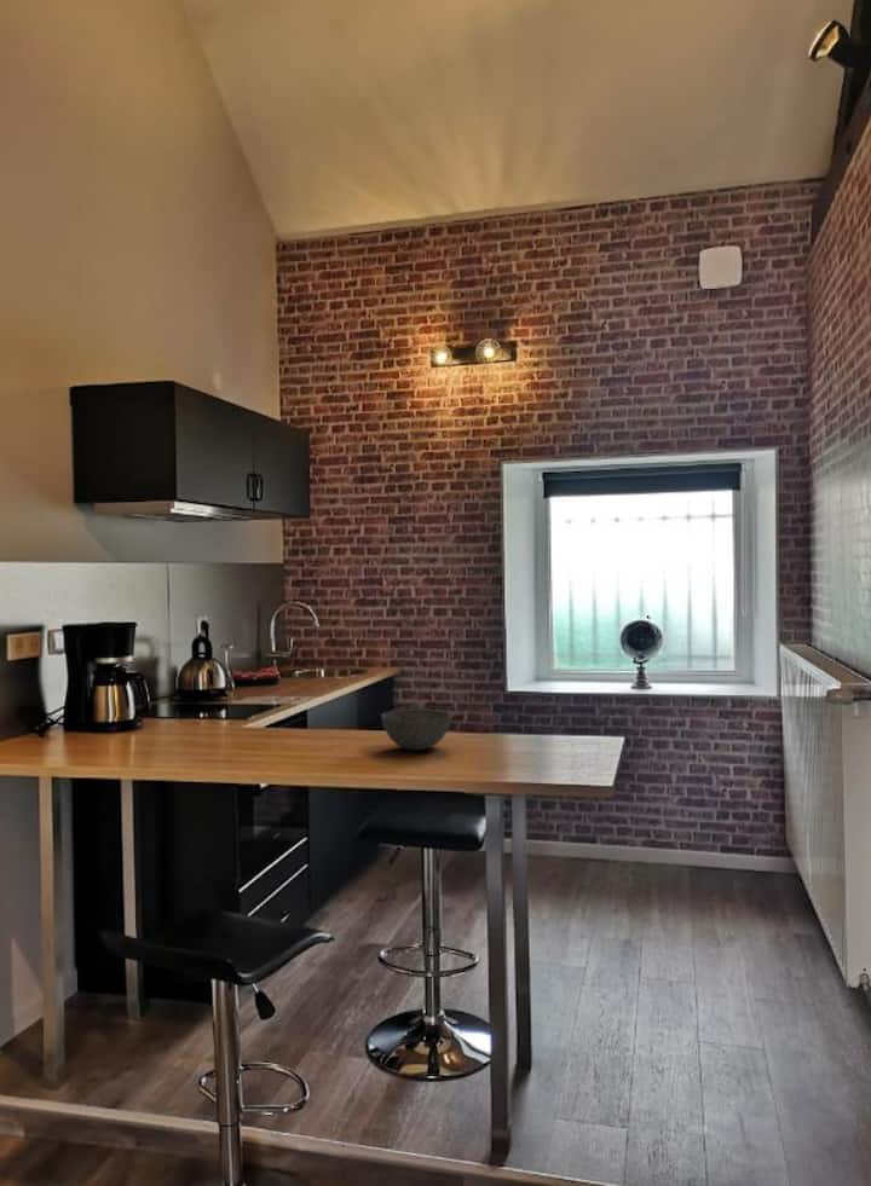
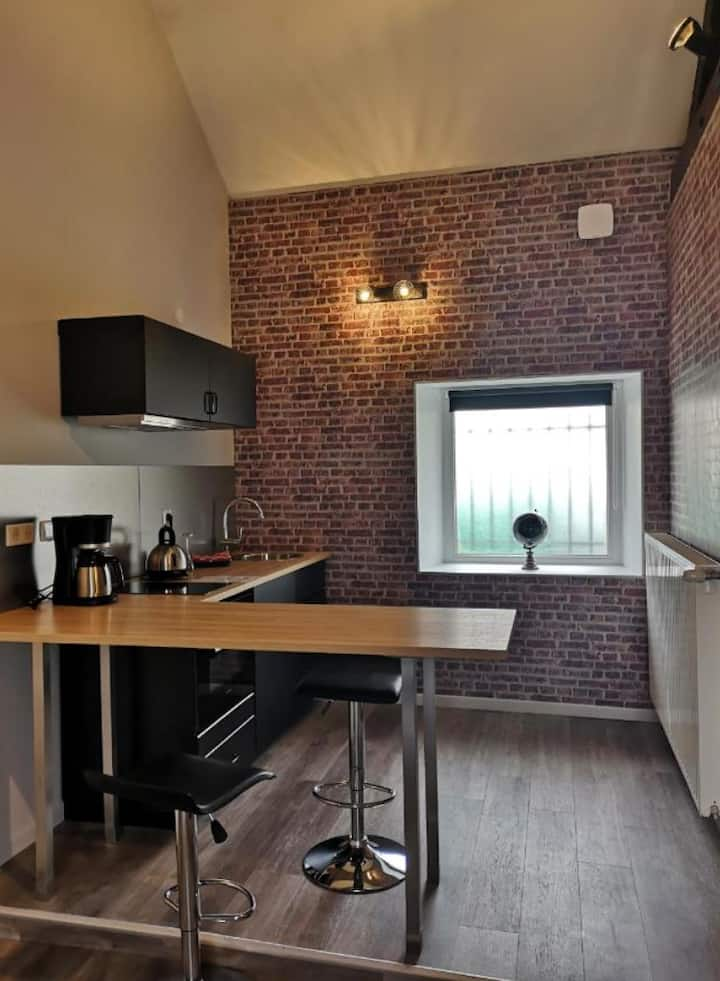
- bowl [380,707,454,752]
